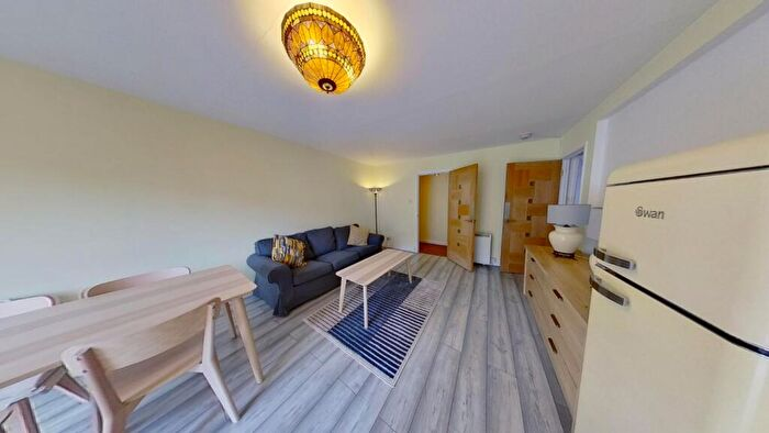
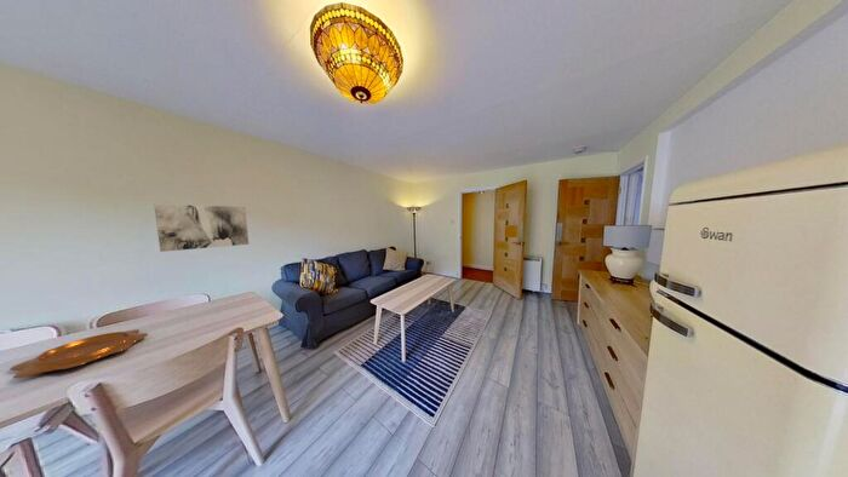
+ wall art [153,203,250,253]
+ decorative bowl [8,328,149,379]
